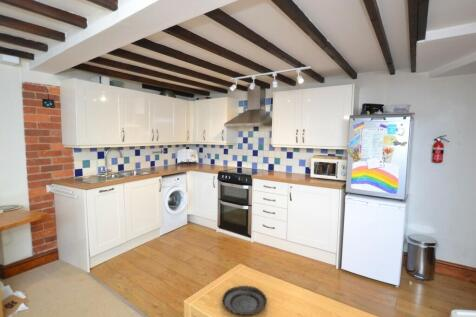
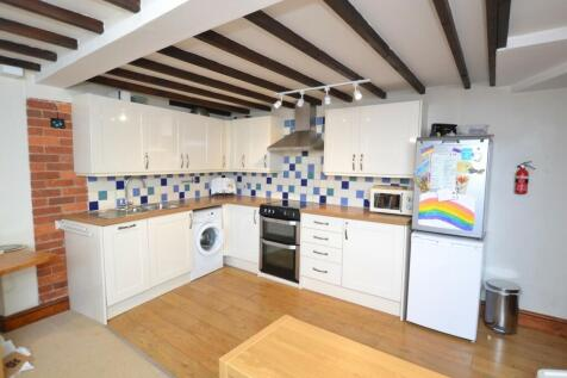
- tart tin [221,285,268,316]
